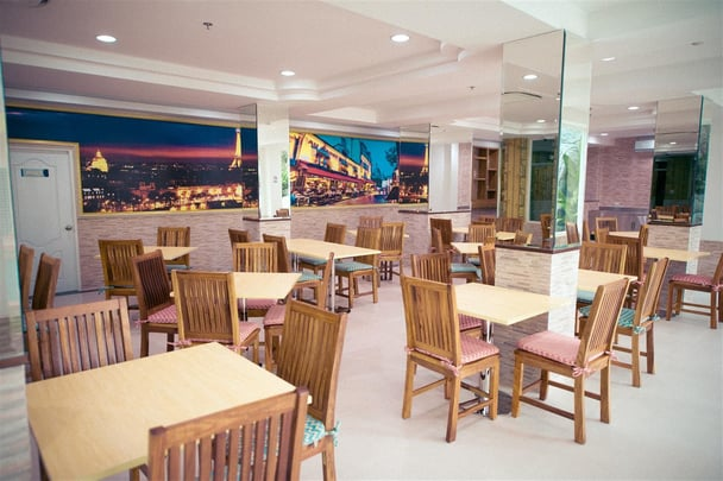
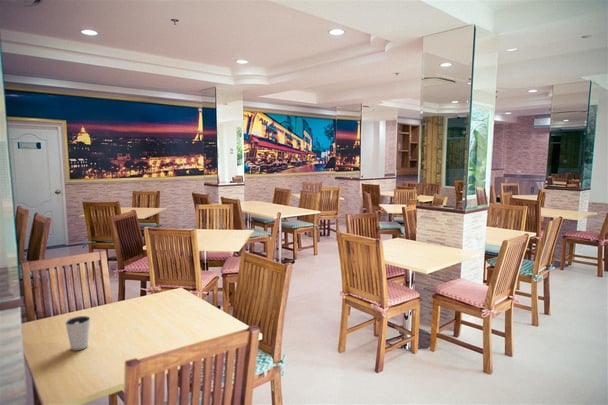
+ dixie cup [64,315,91,351]
